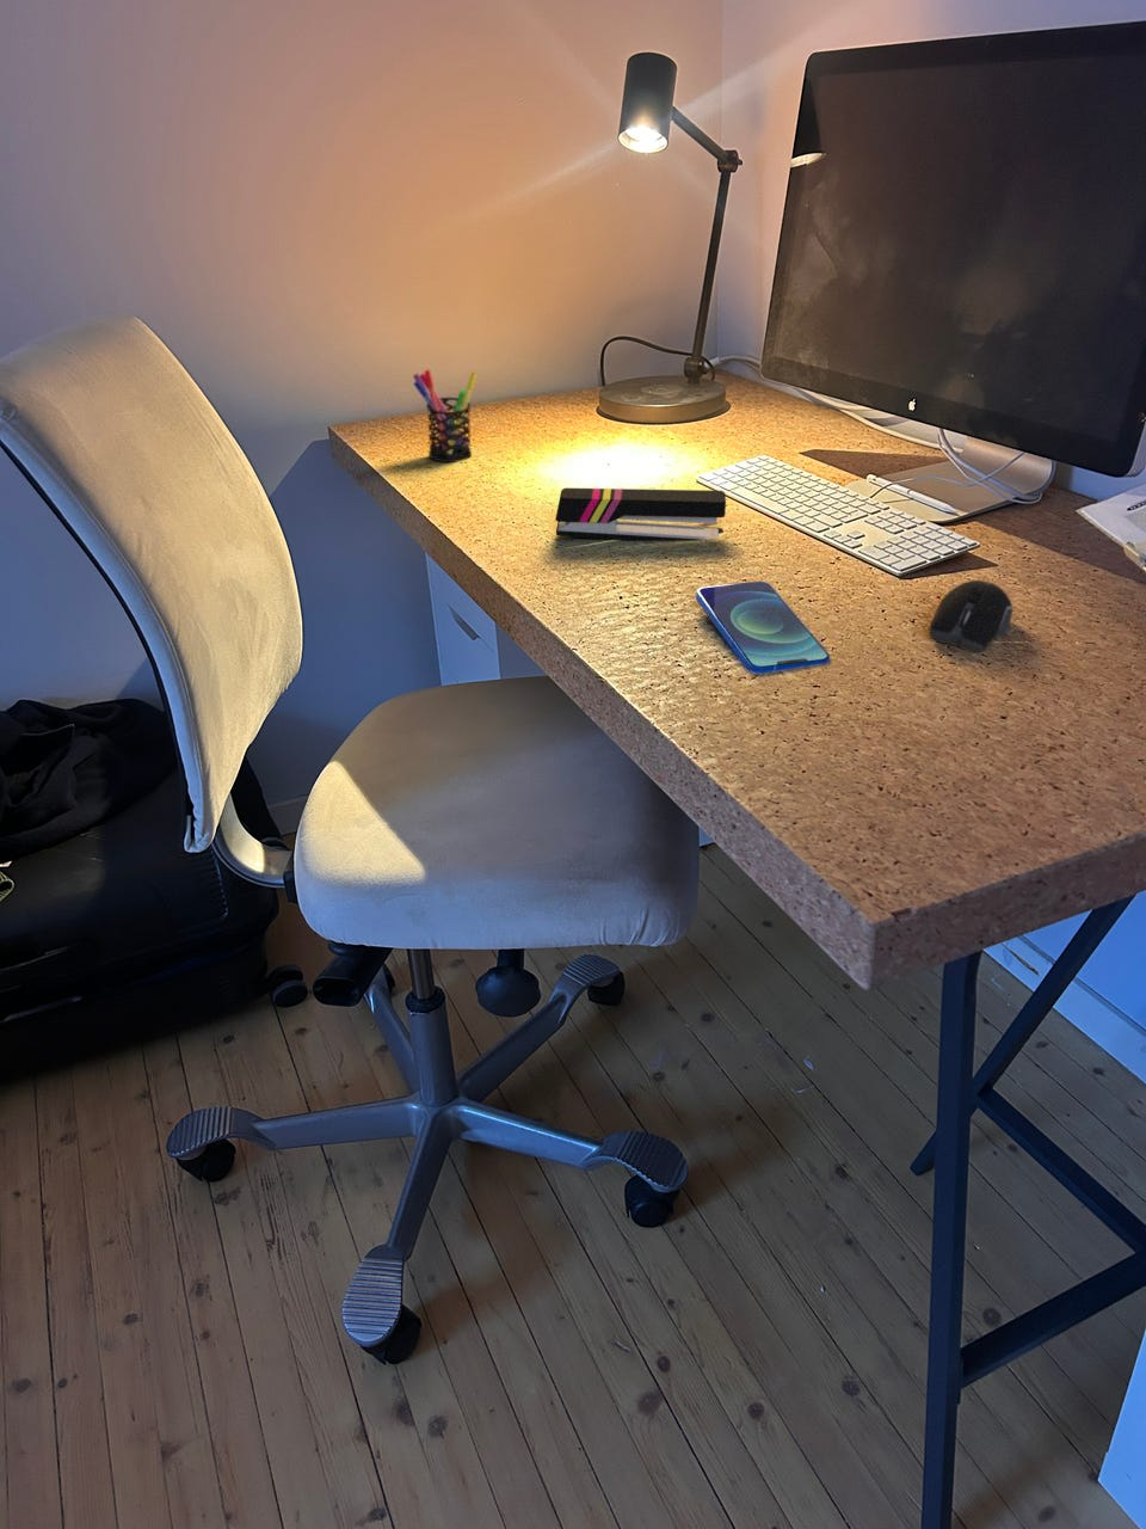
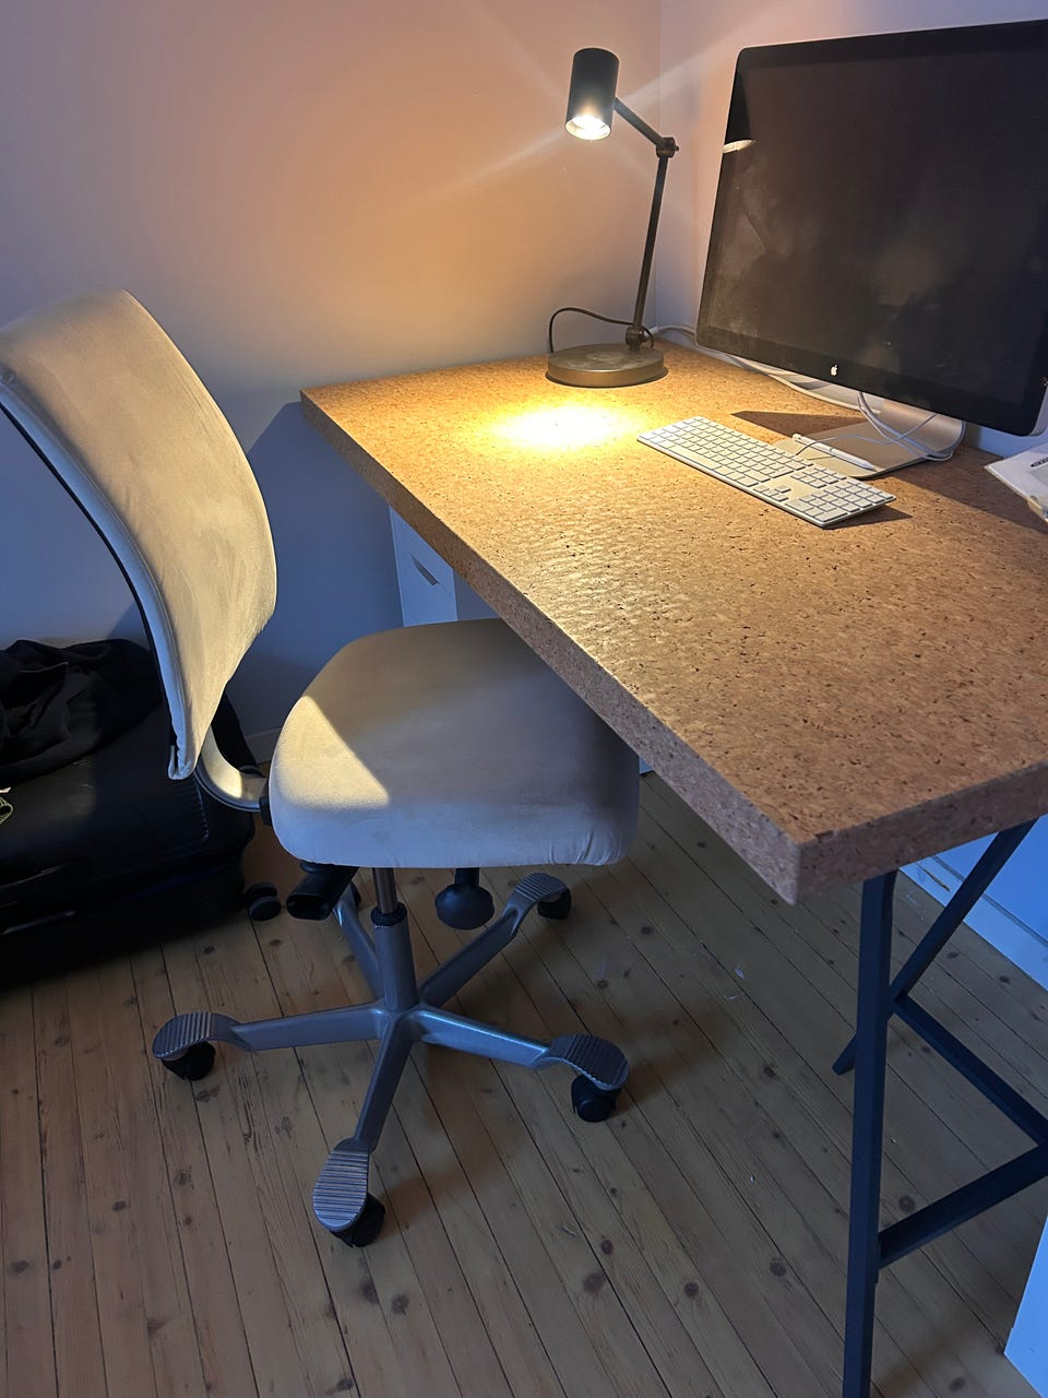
- stapler [554,488,727,542]
- pen holder [412,368,479,464]
- computer mouse [928,579,1015,654]
- smartphone [695,580,831,674]
